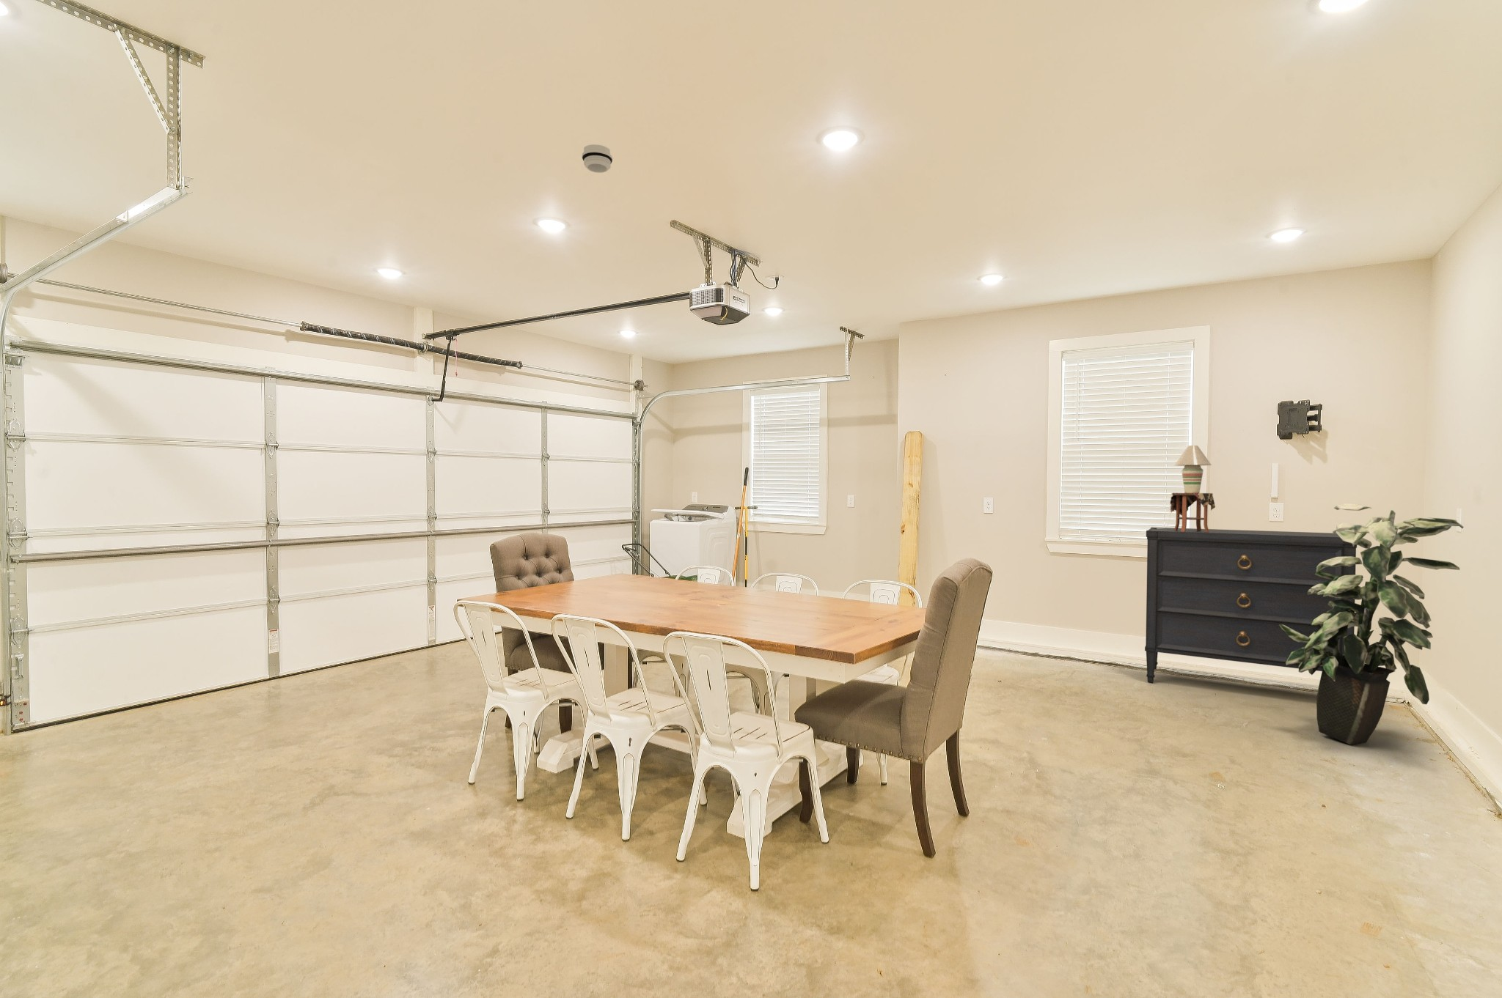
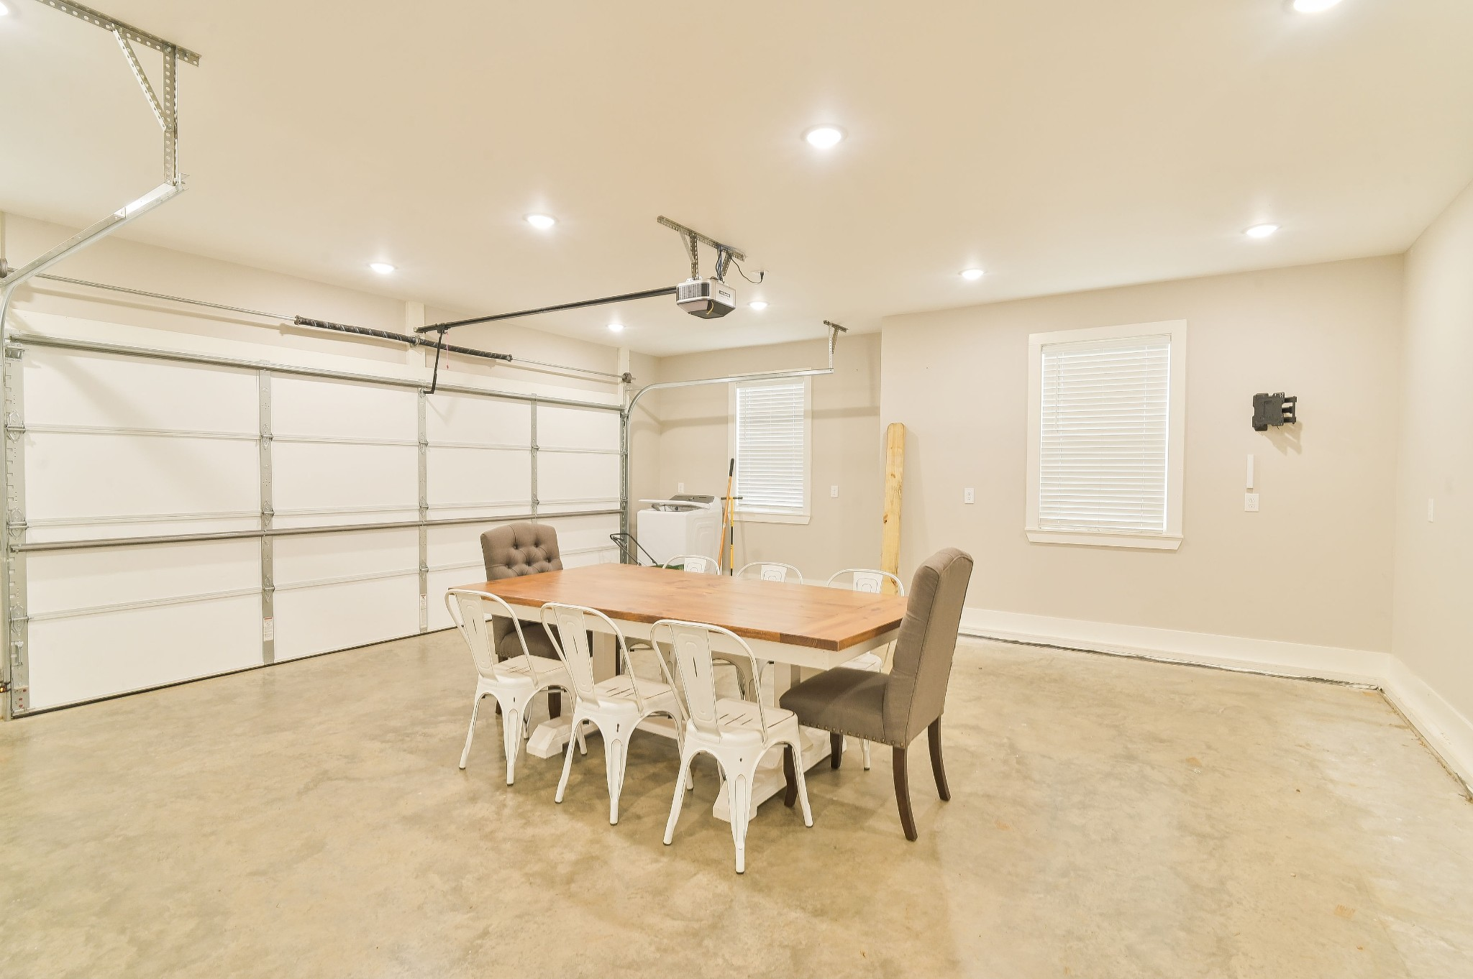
- smoke detector [582,144,613,174]
- table lamp [1153,444,1216,532]
- dresser [1144,527,1357,683]
- indoor plant [1279,502,1464,745]
